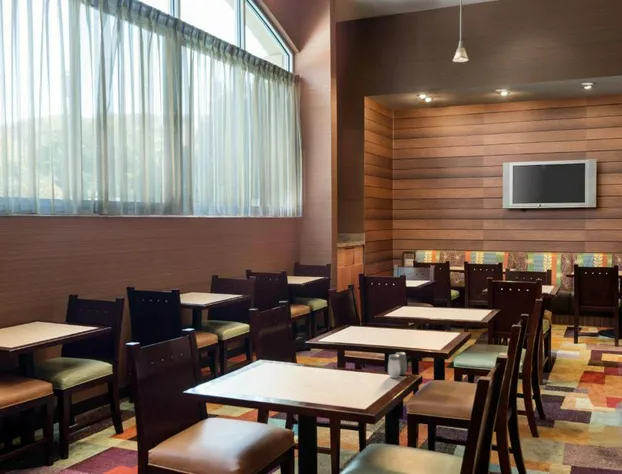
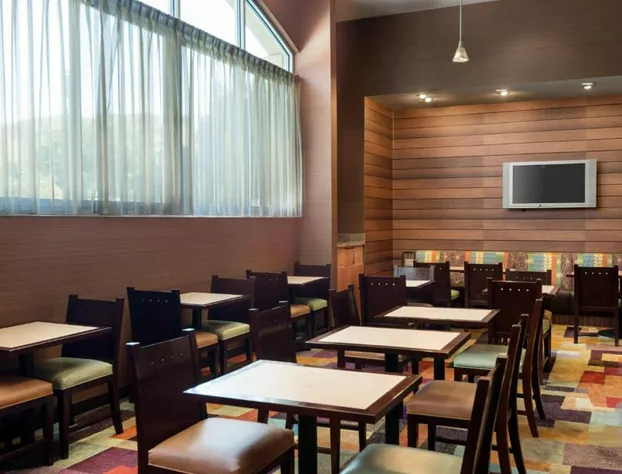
- salt and pepper shaker [387,351,408,379]
